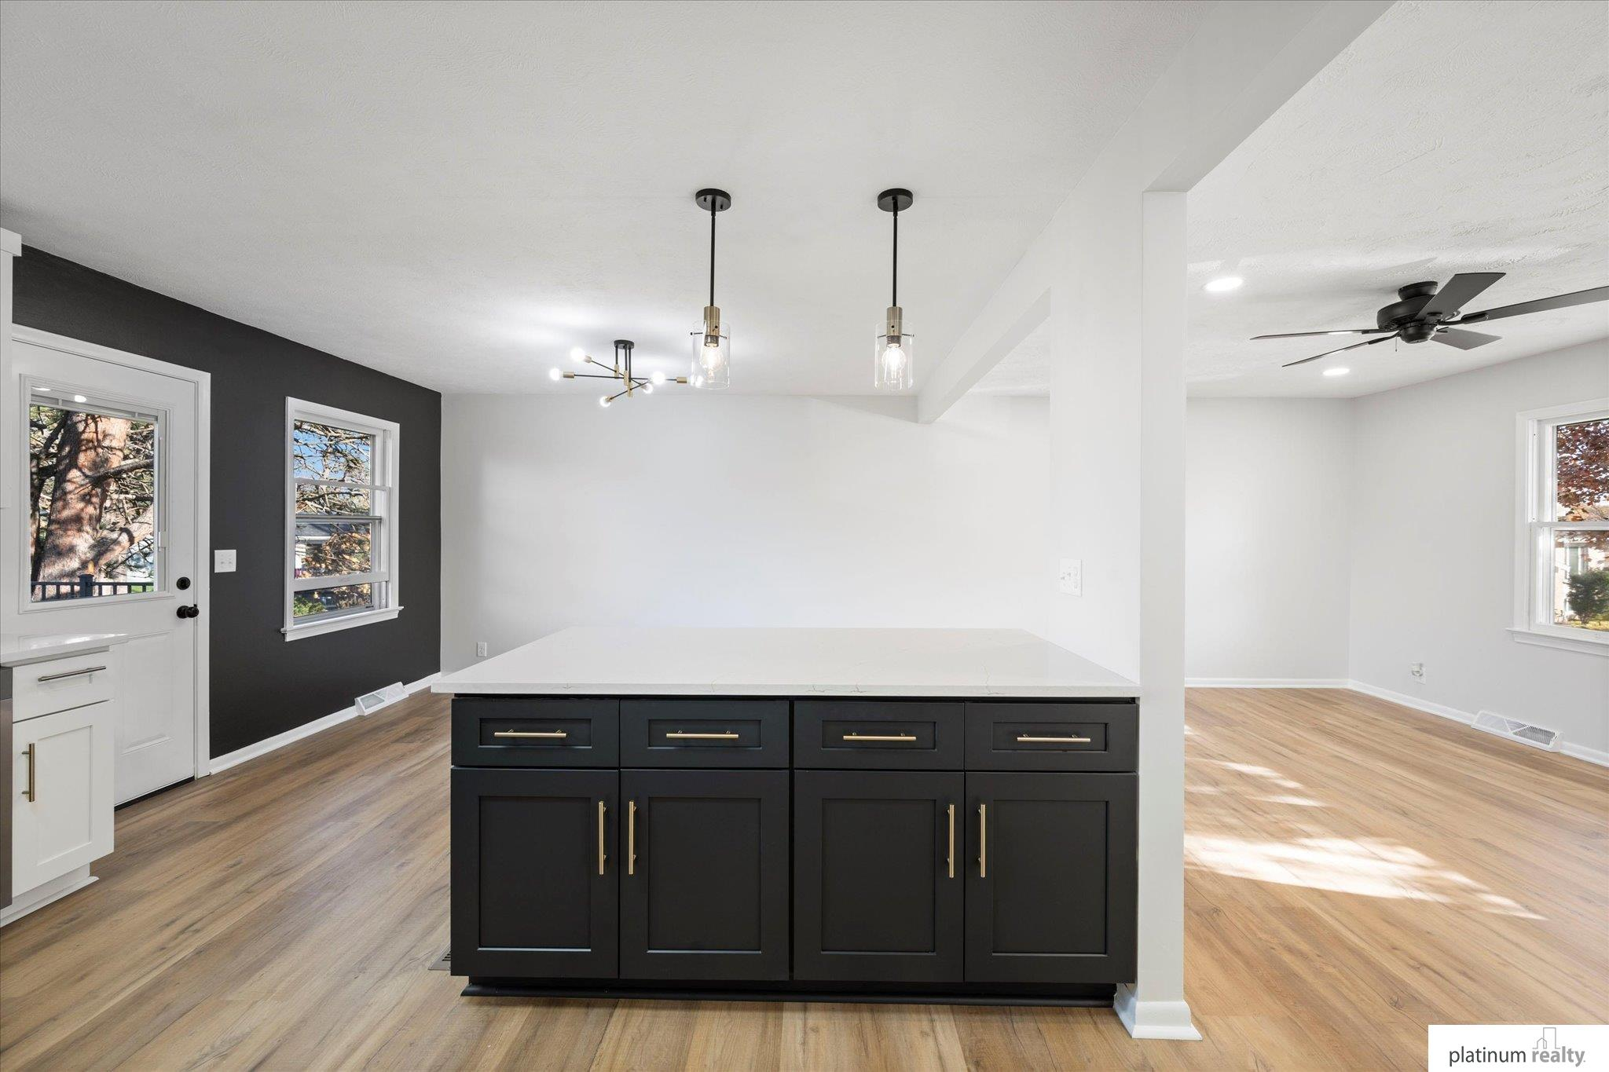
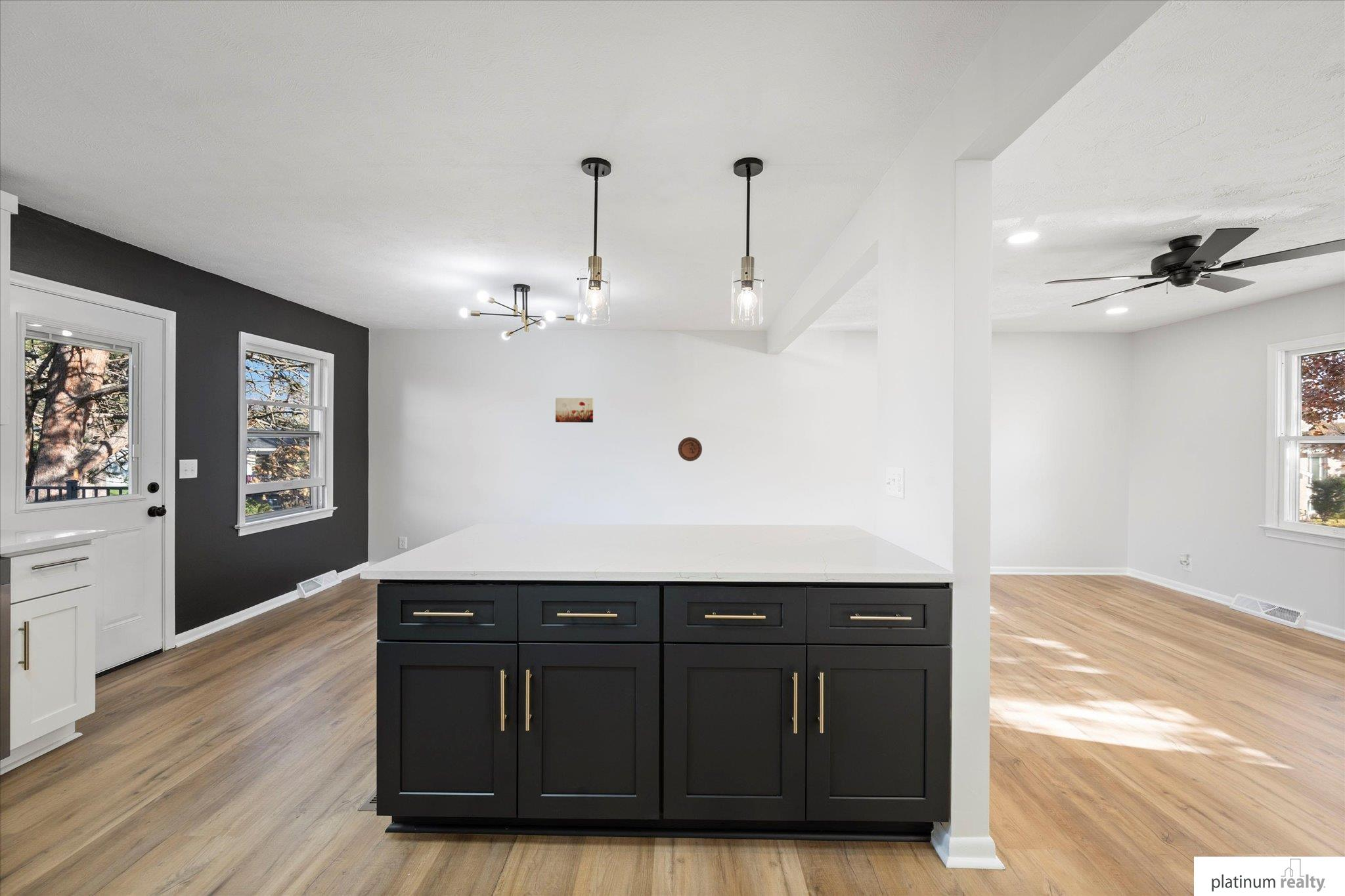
+ decorative plate [677,437,703,462]
+ wall art [555,397,594,423]
